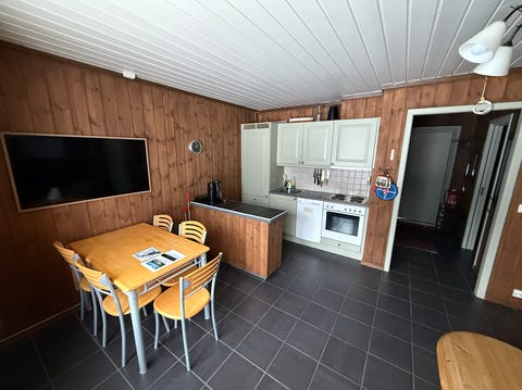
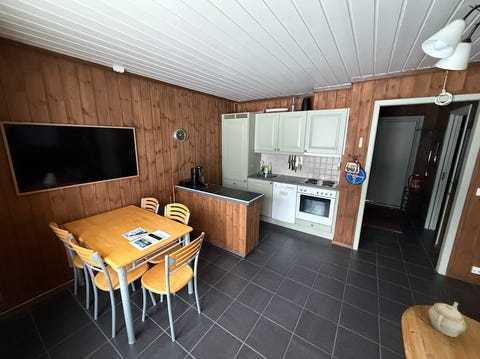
+ teapot [428,301,467,338]
